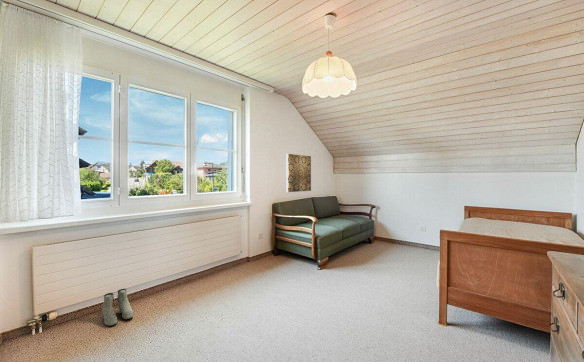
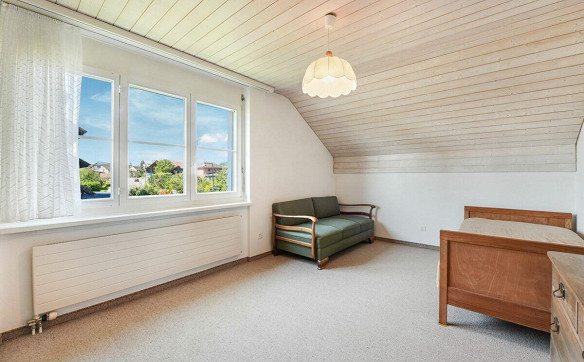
- wall art [285,153,312,193]
- boots [101,288,134,327]
